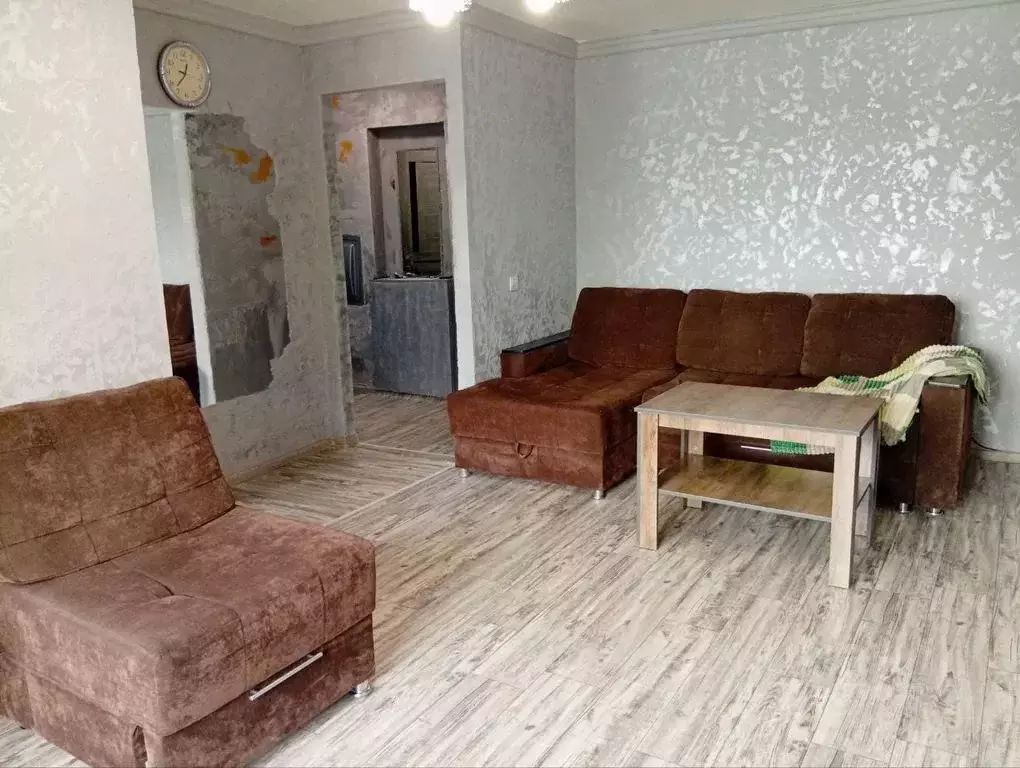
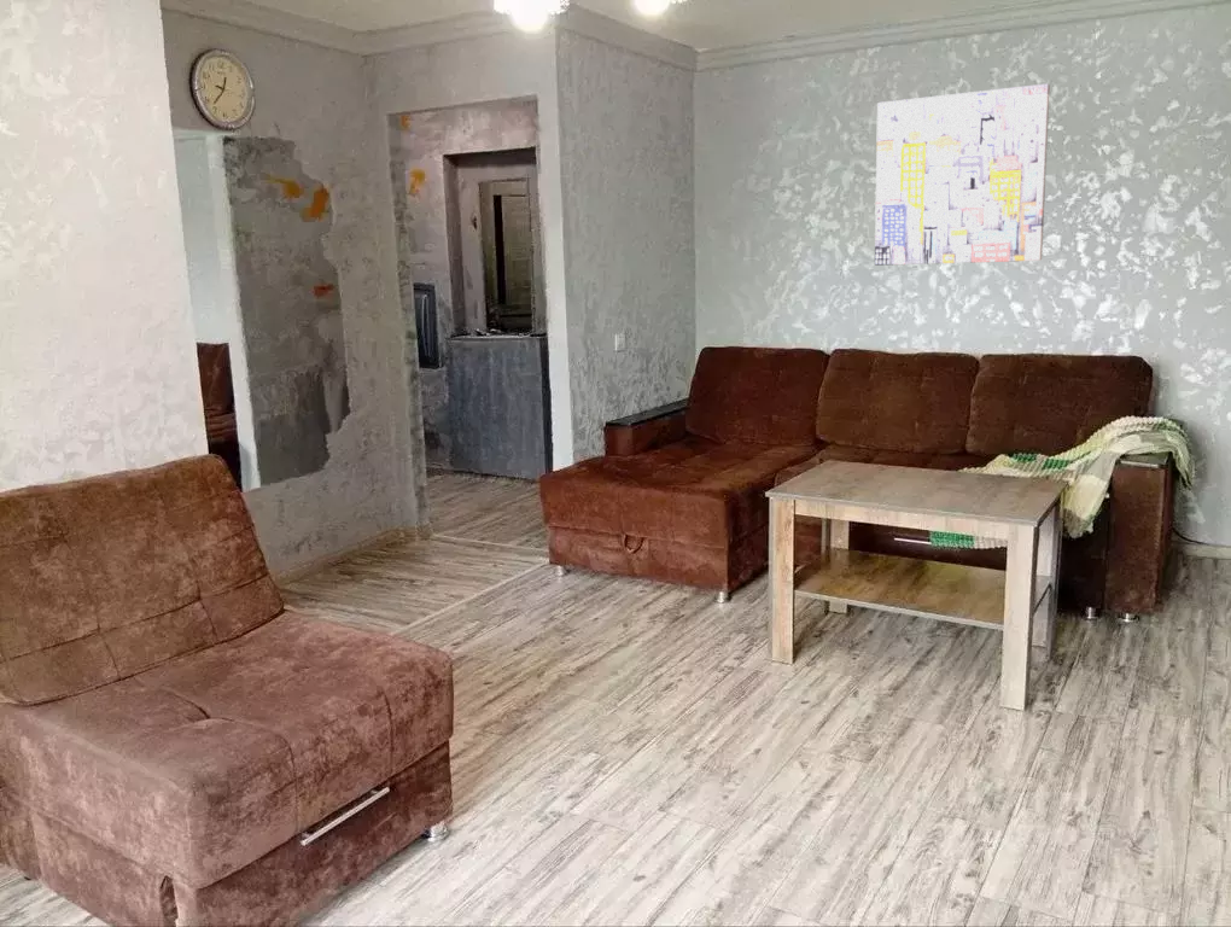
+ wall art [874,82,1051,267]
